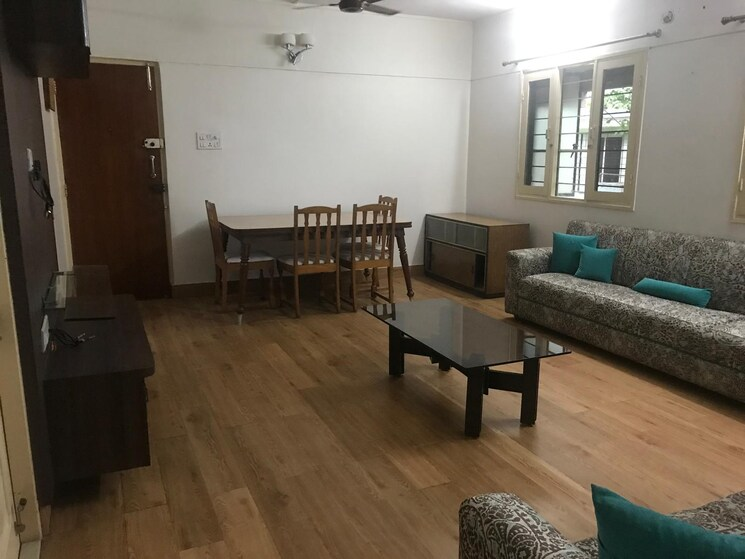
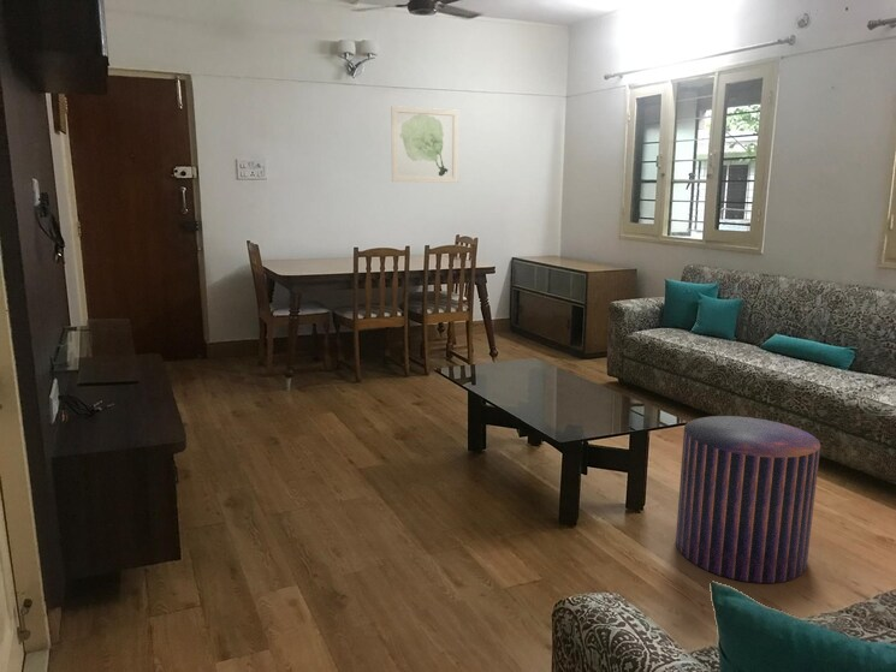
+ pouf [675,415,821,584]
+ wall art [391,105,459,184]
